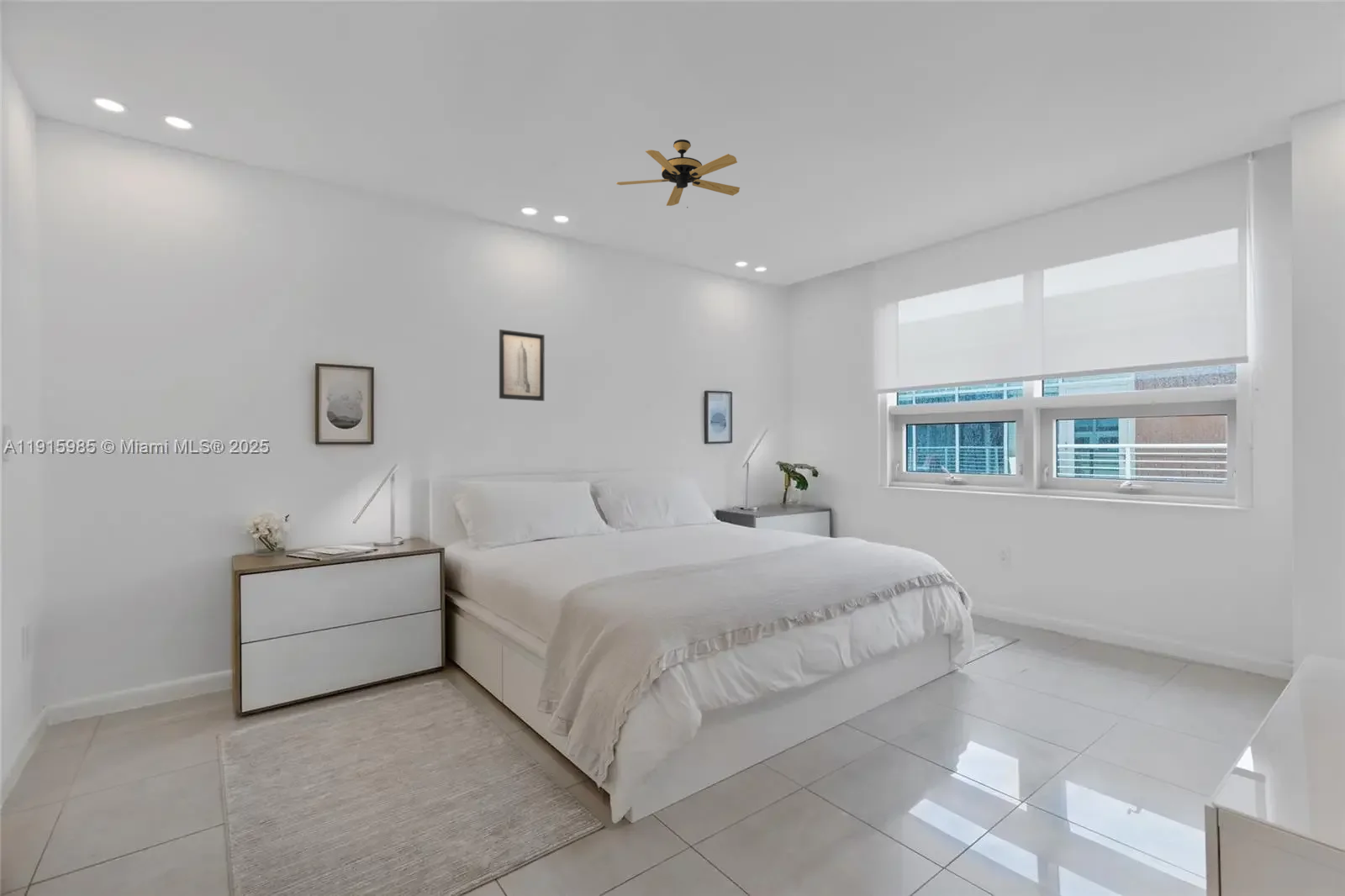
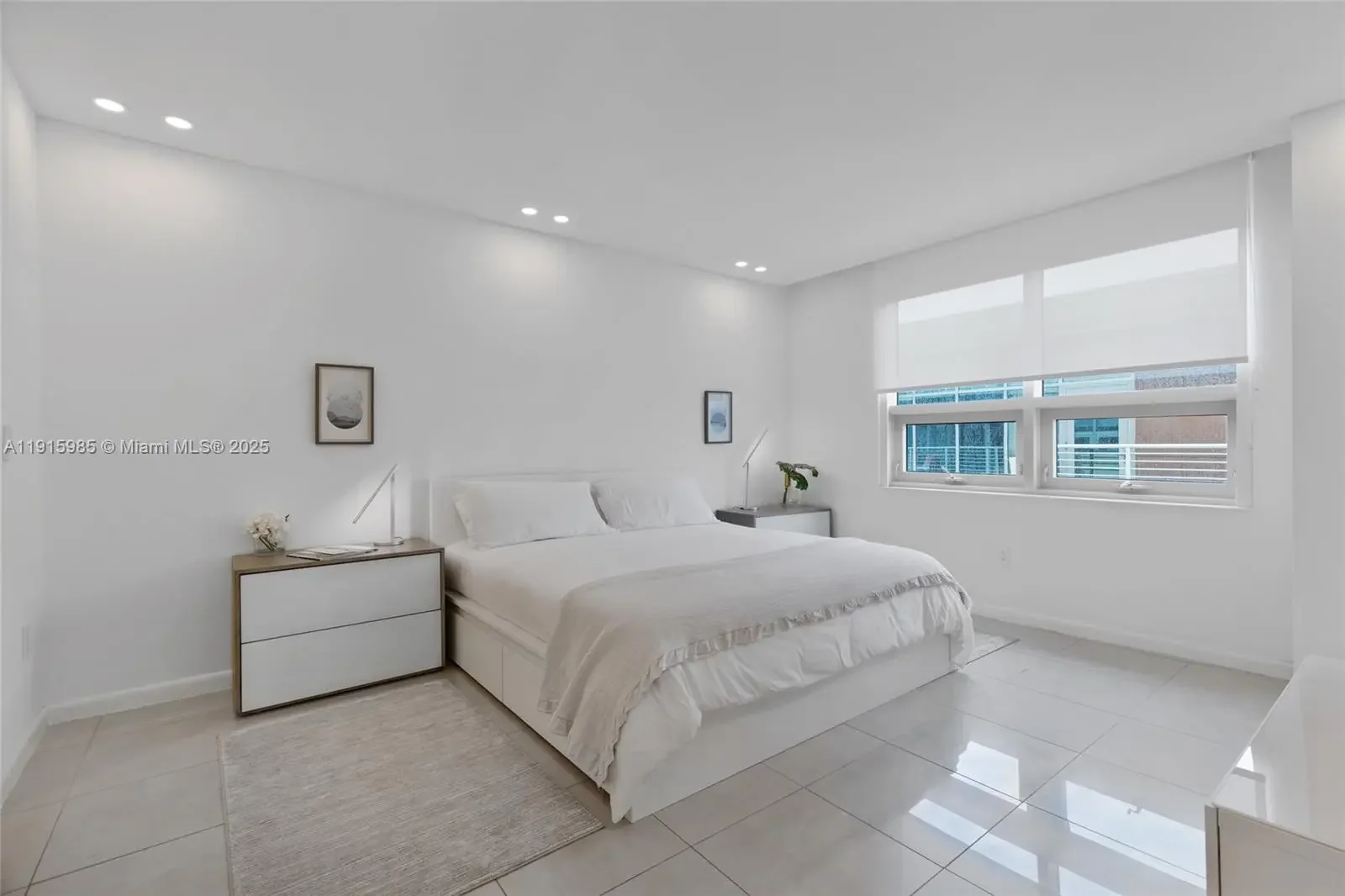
- wall art [498,329,546,402]
- ceiling fan [615,139,741,208]
